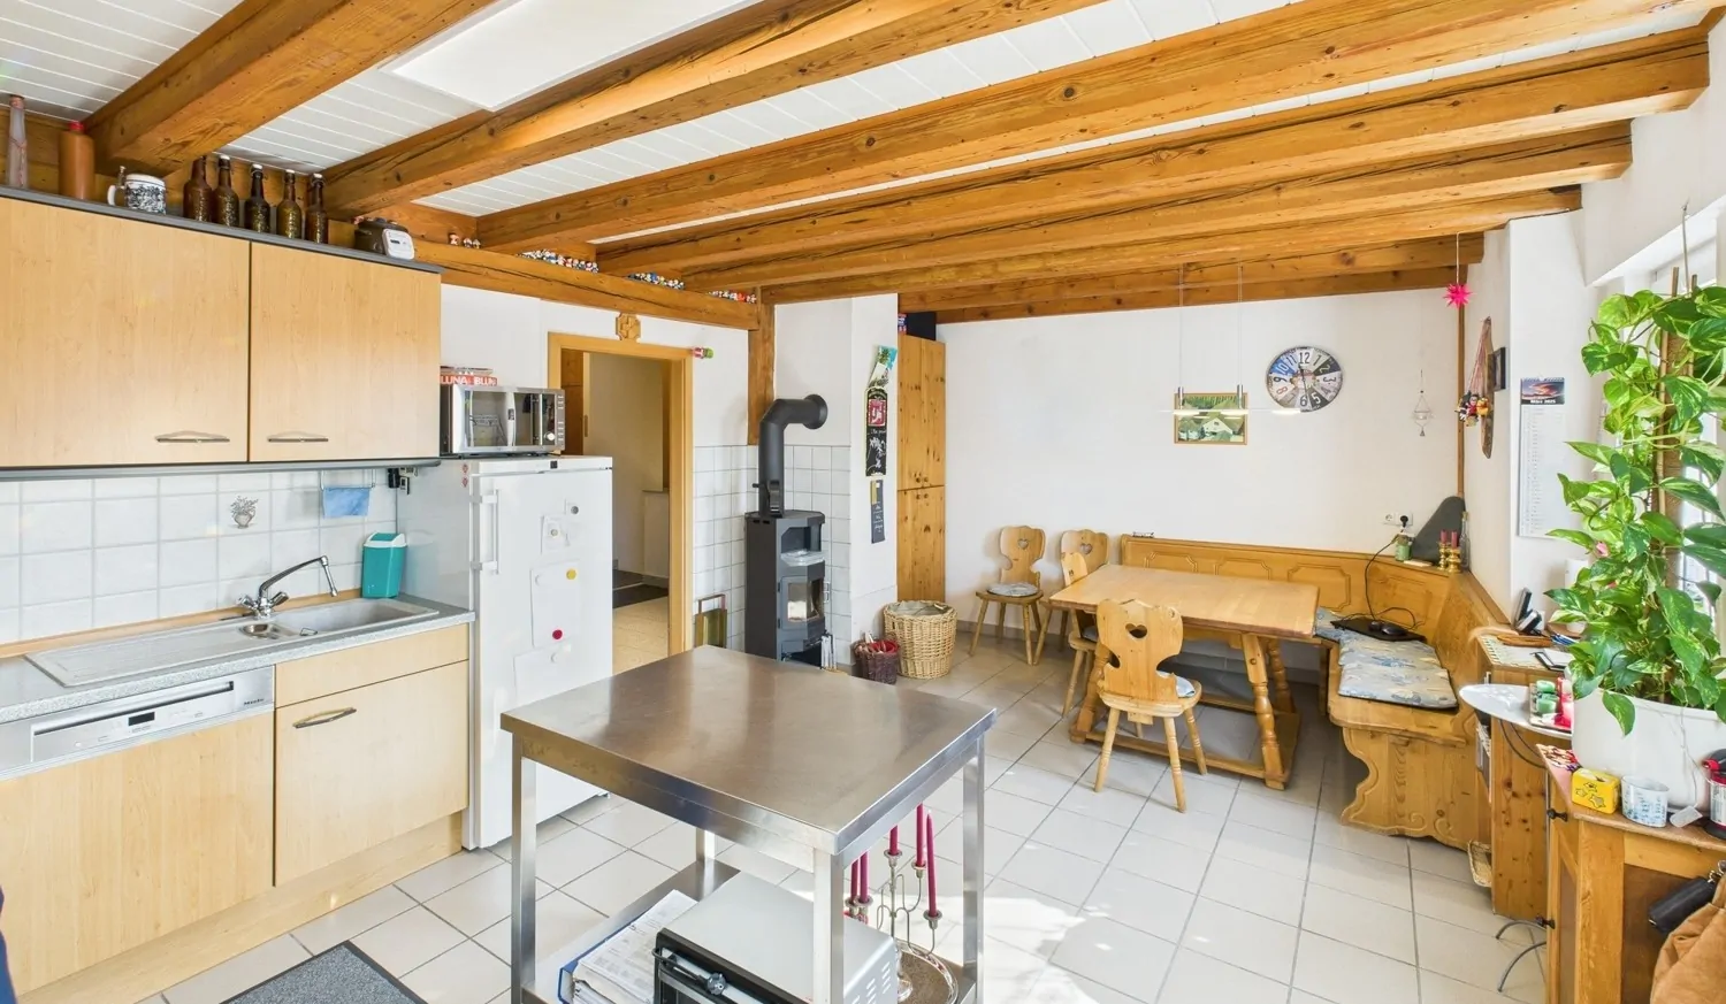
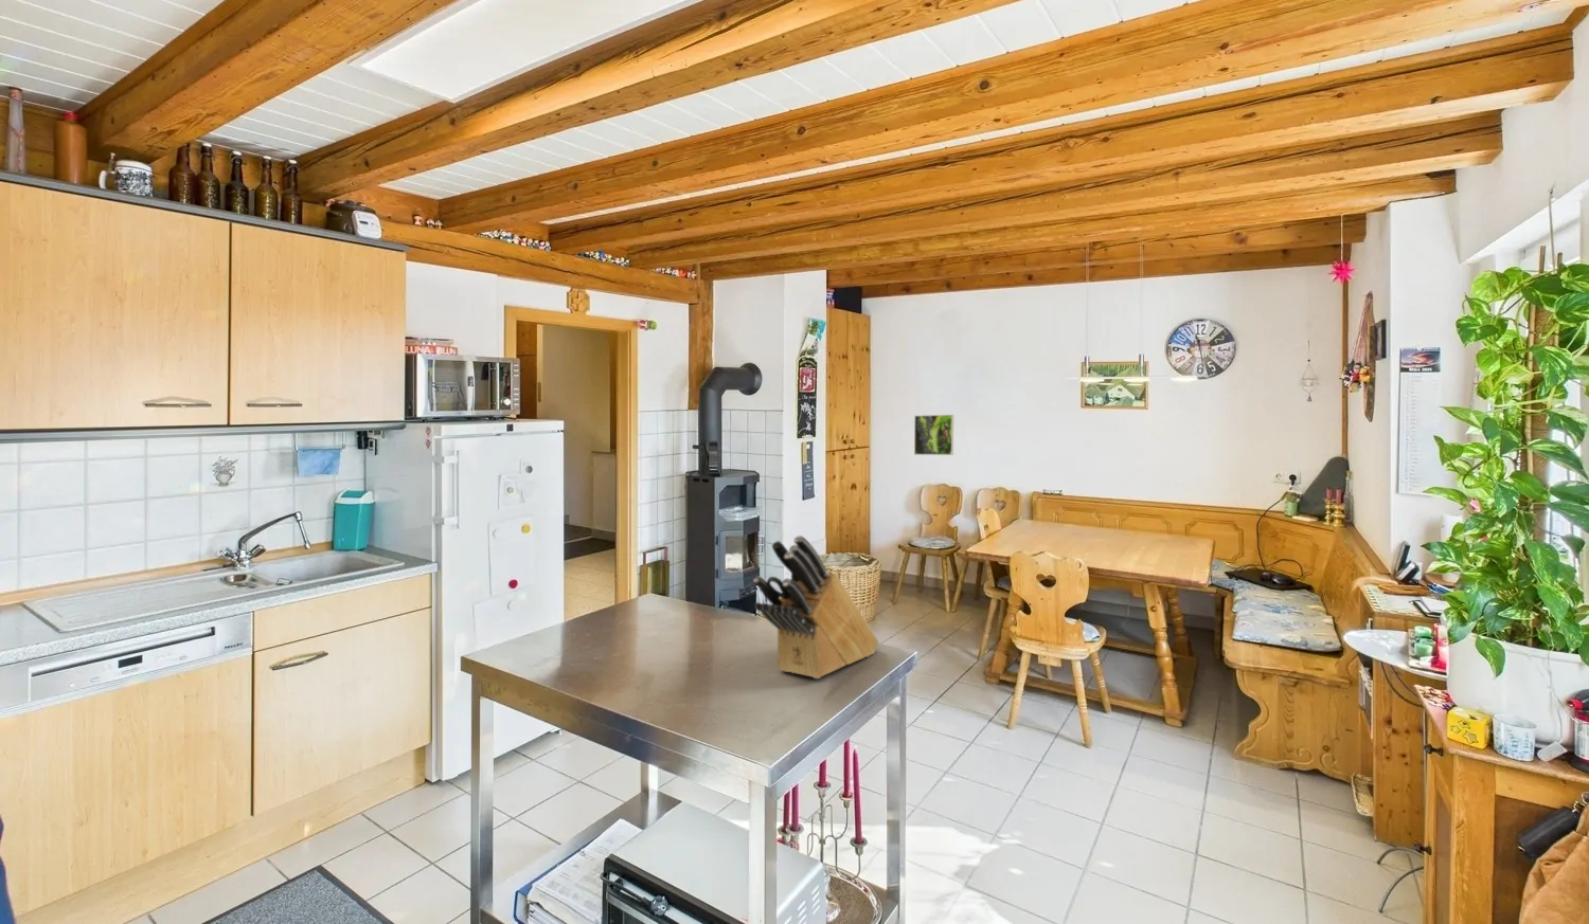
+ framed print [913,414,954,457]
+ knife block [752,535,879,680]
